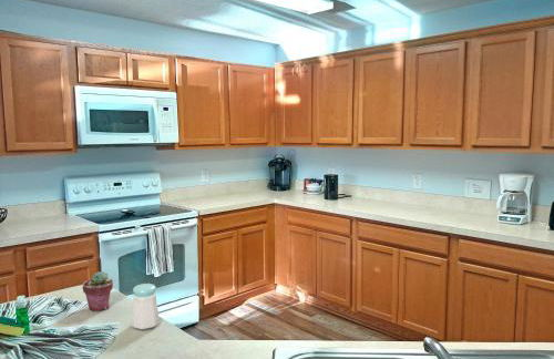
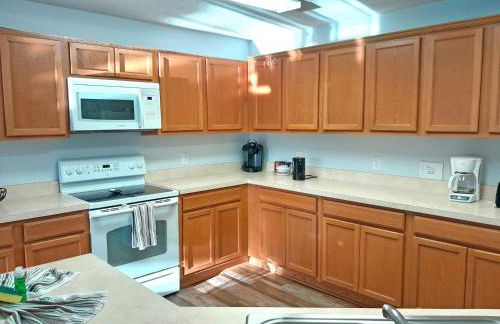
- salt shaker [131,283,160,330]
- potted succulent [82,270,114,312]
